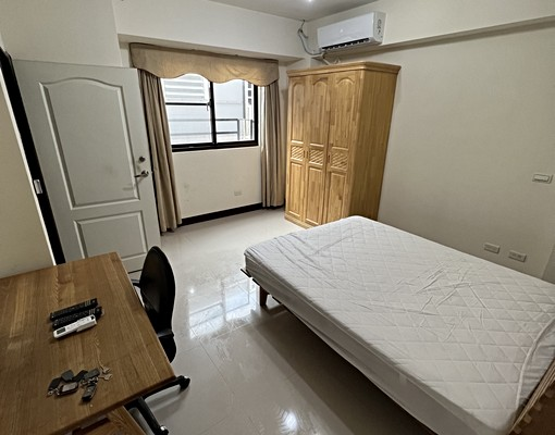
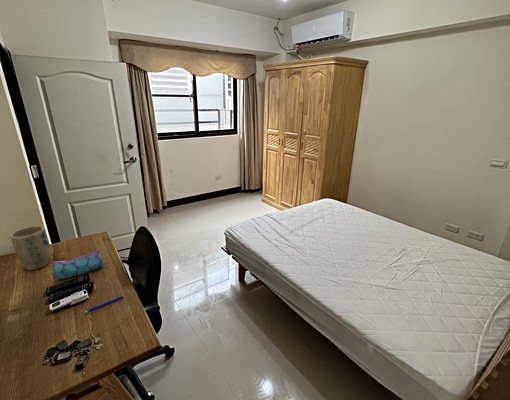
+ pencil case [51,249,104,281]
+ pen [83,295,124,314]
+ plant pot [10,225,51,271]
